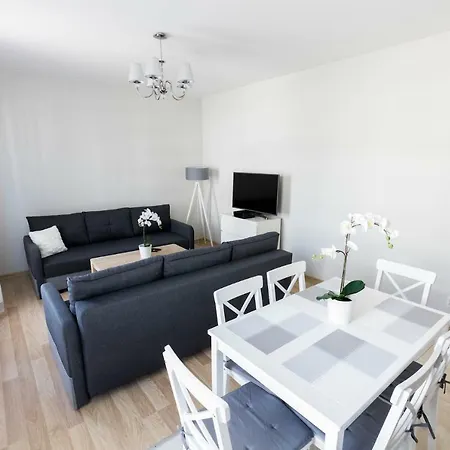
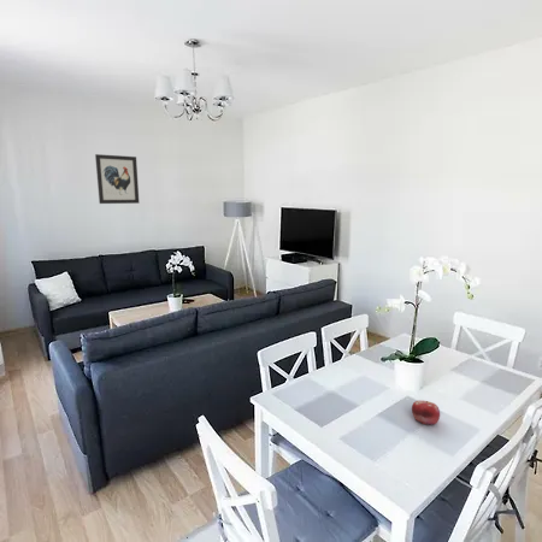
+ wall art [94,153,140,205]
+ fruit [411,399,441,426]
